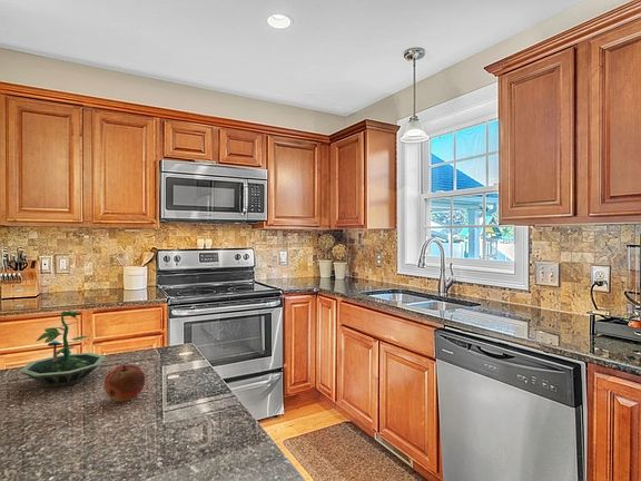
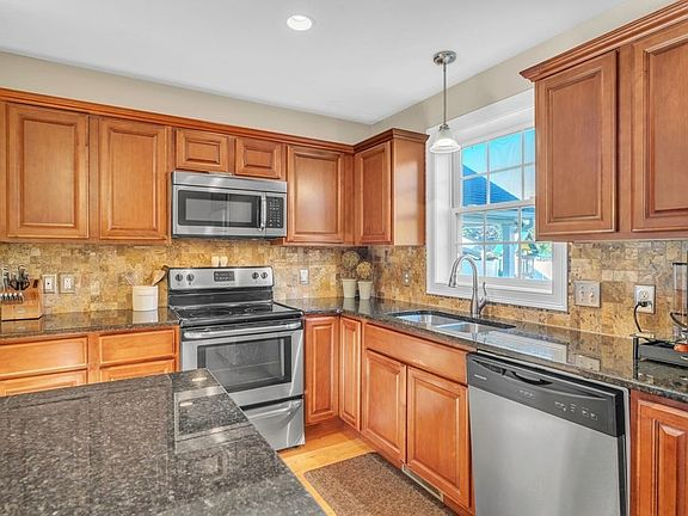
- fruit [103,363,146,403]
- terrarium [18,310,107,389]
